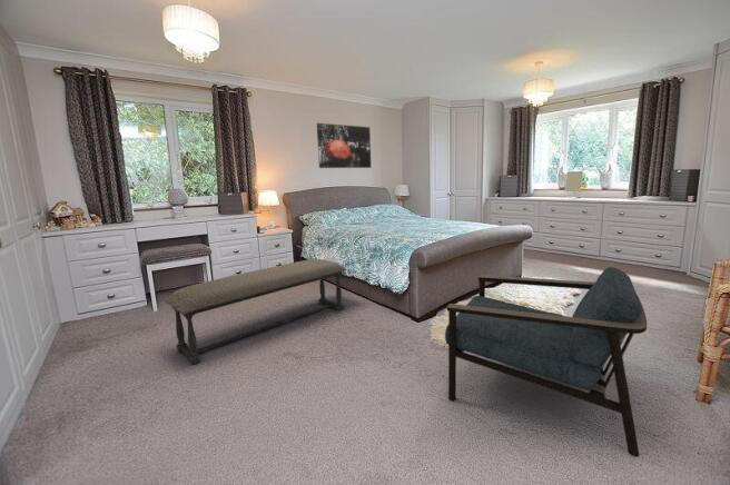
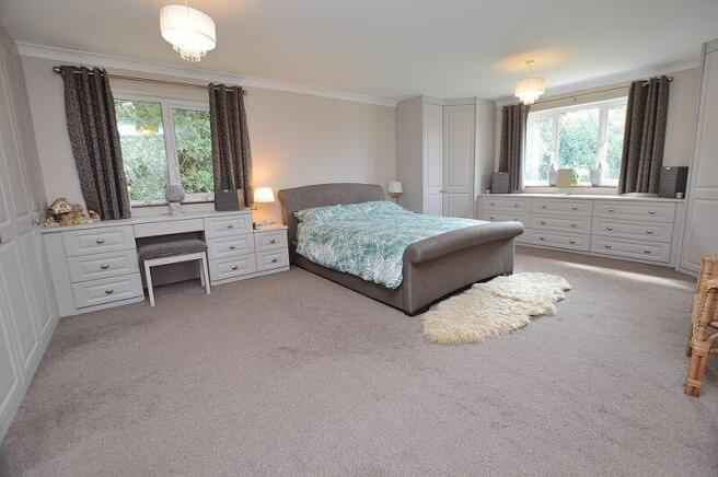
- bench [164,258,347,365]
- armchair [444,266,648,458]
- wall art [316,122,373,169]
